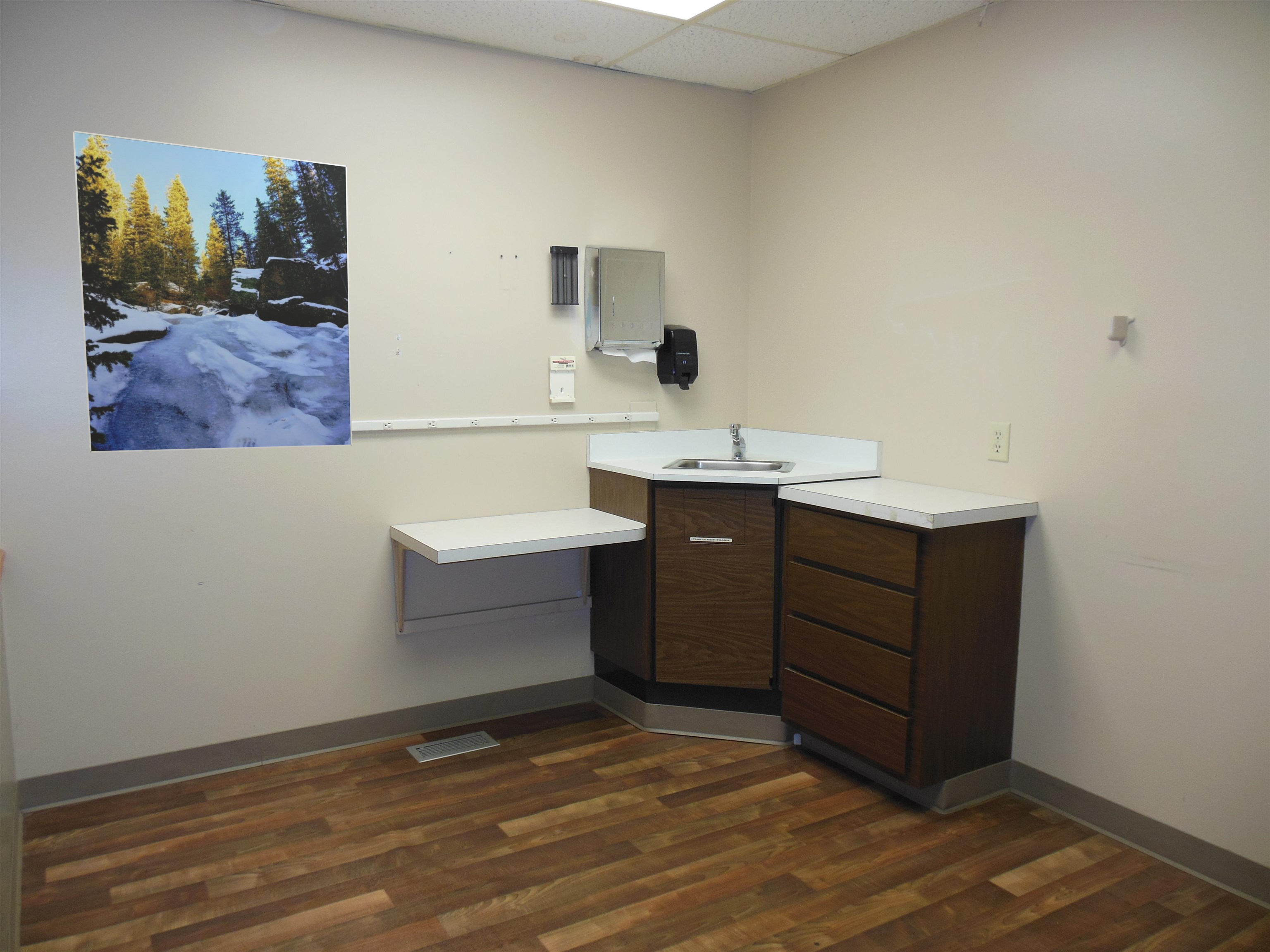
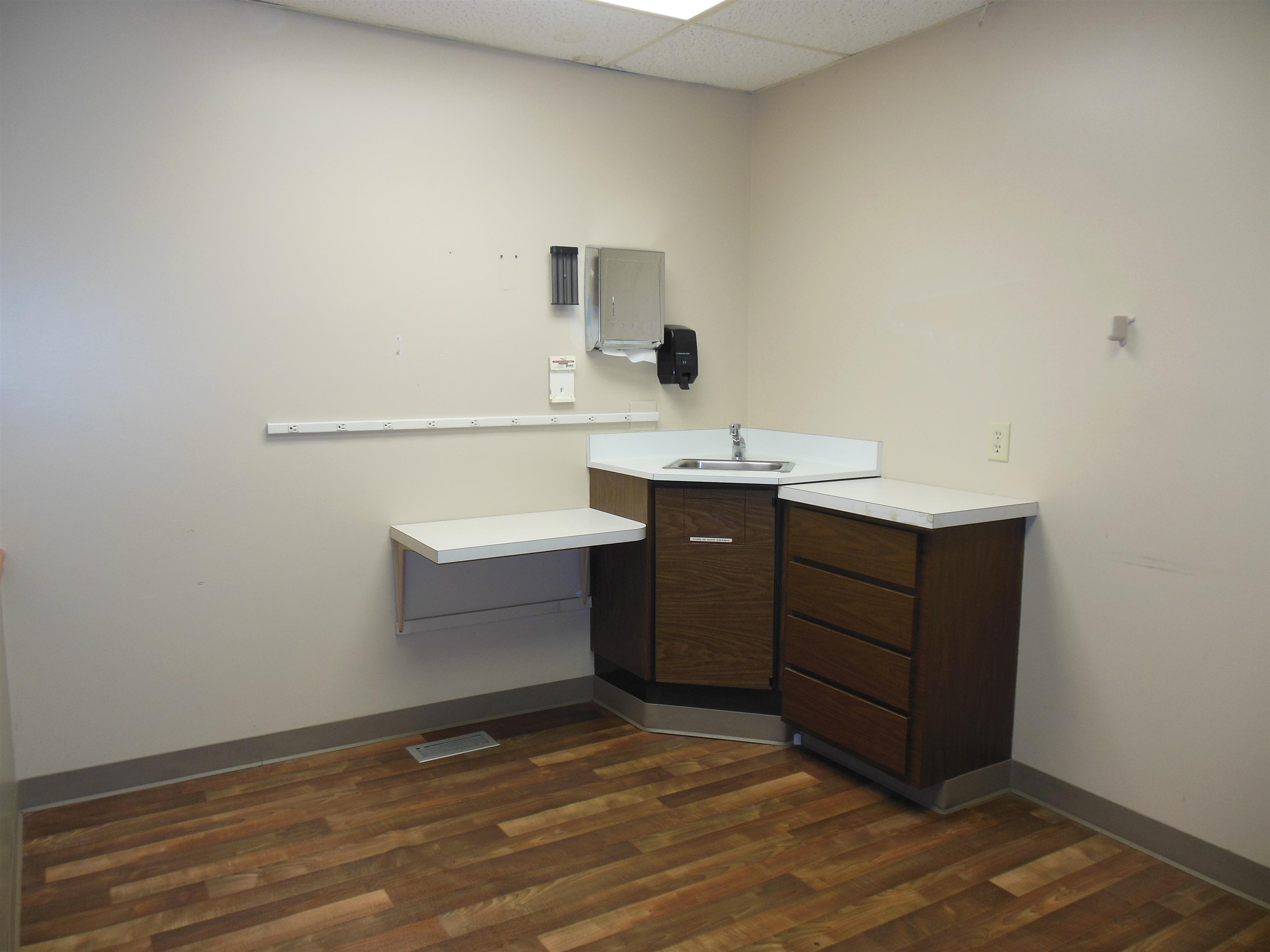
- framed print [72,130,352,453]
